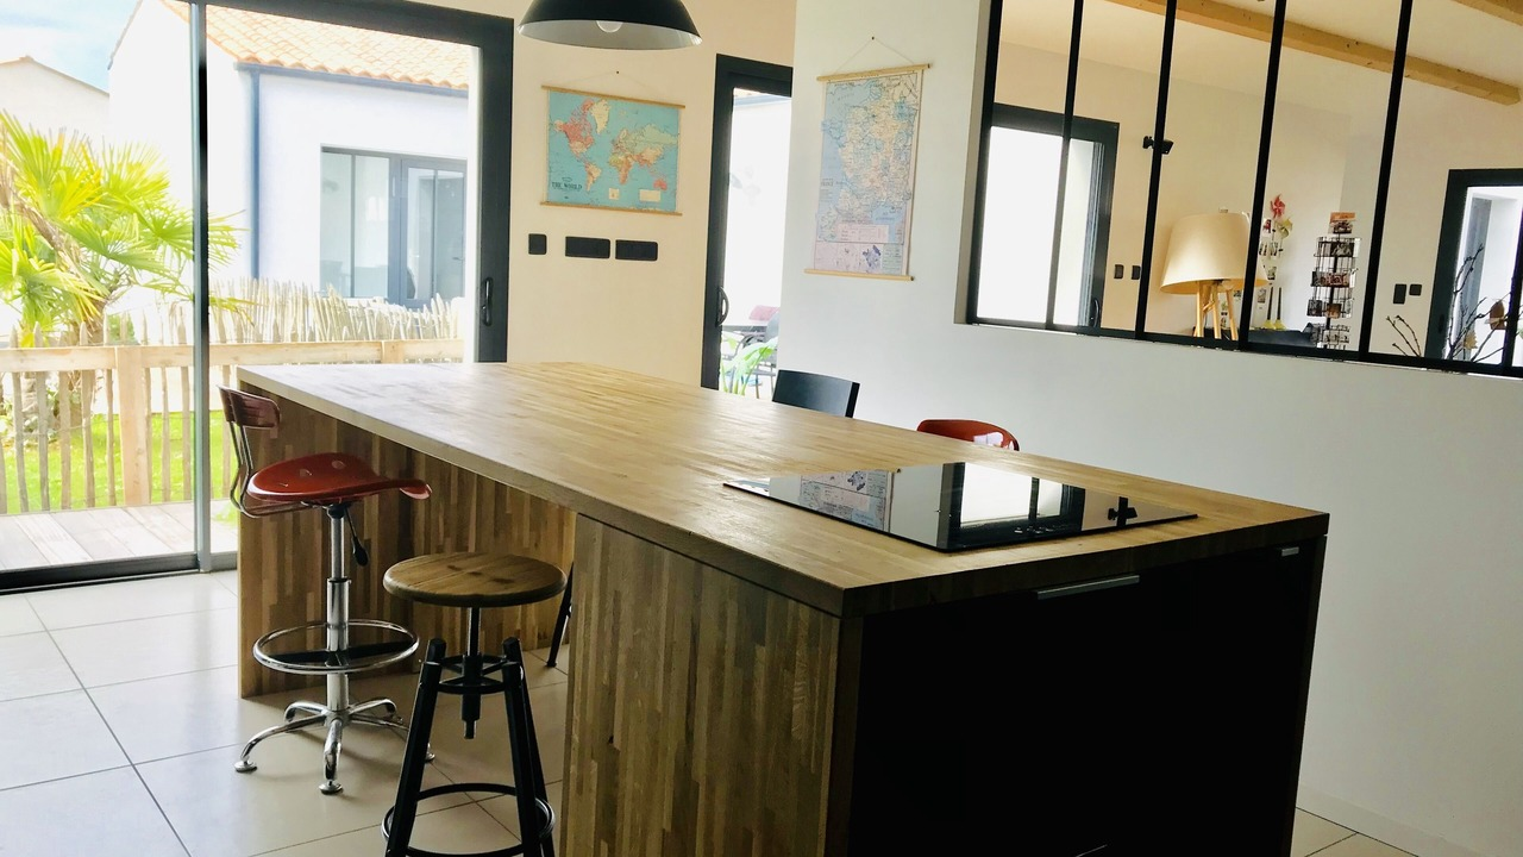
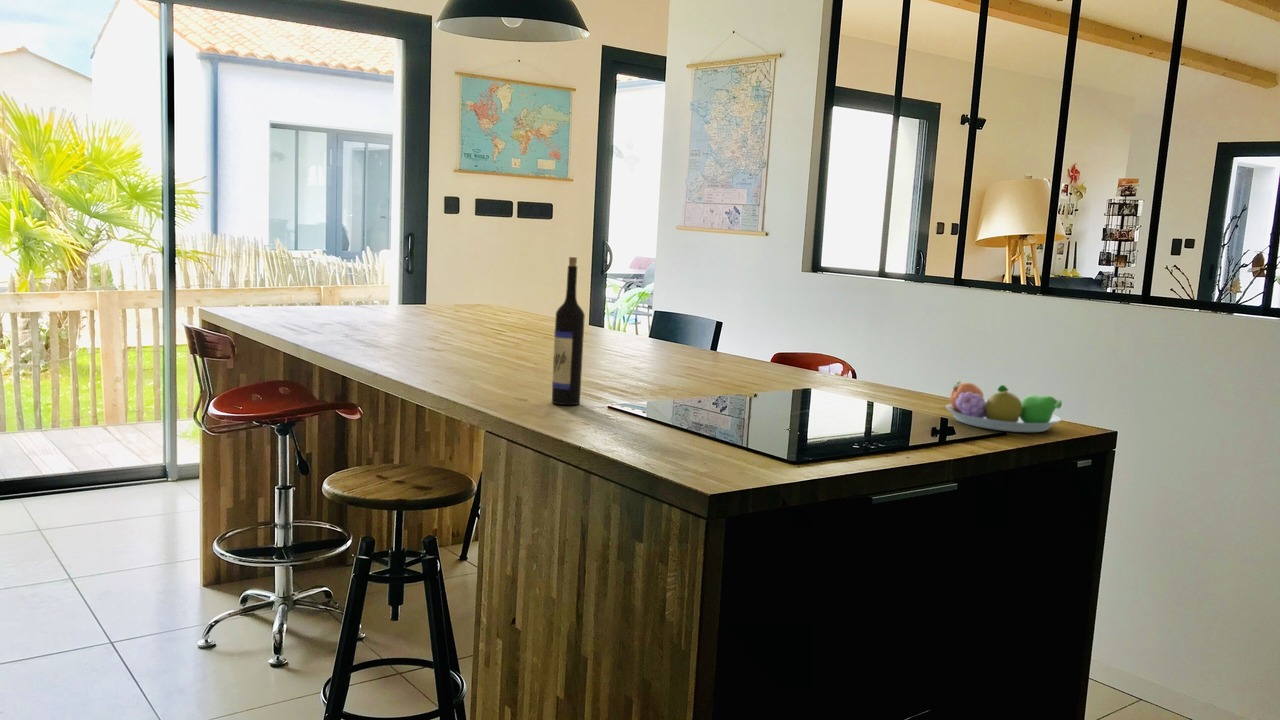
+ fruit bowl [944,380,1063,433]
+ wine bottle [551,256,586,406]
